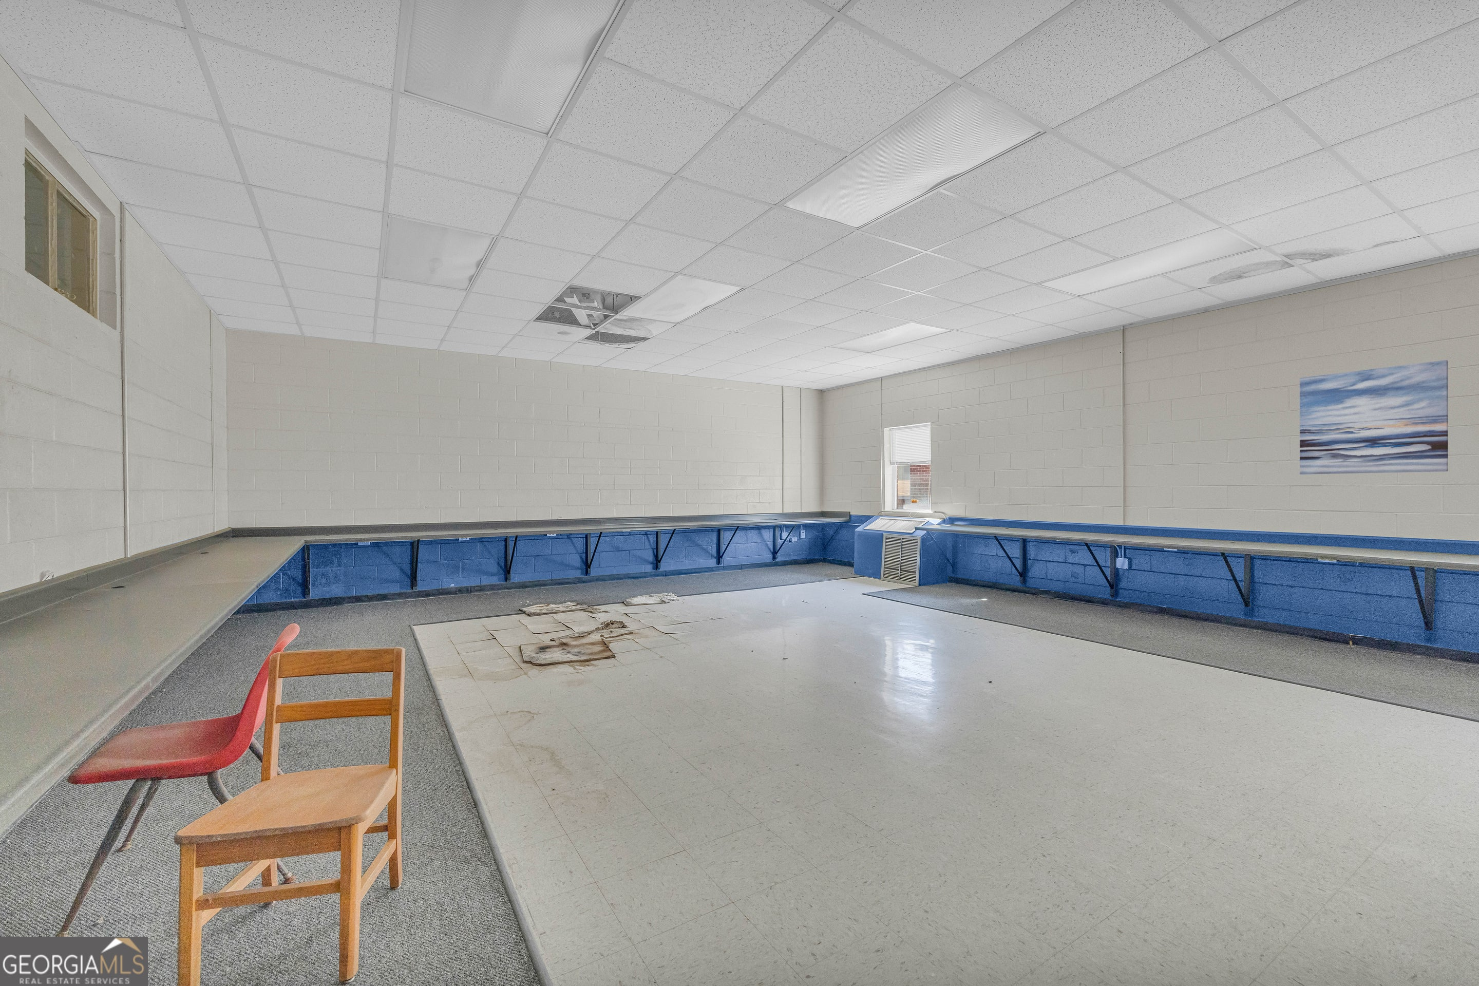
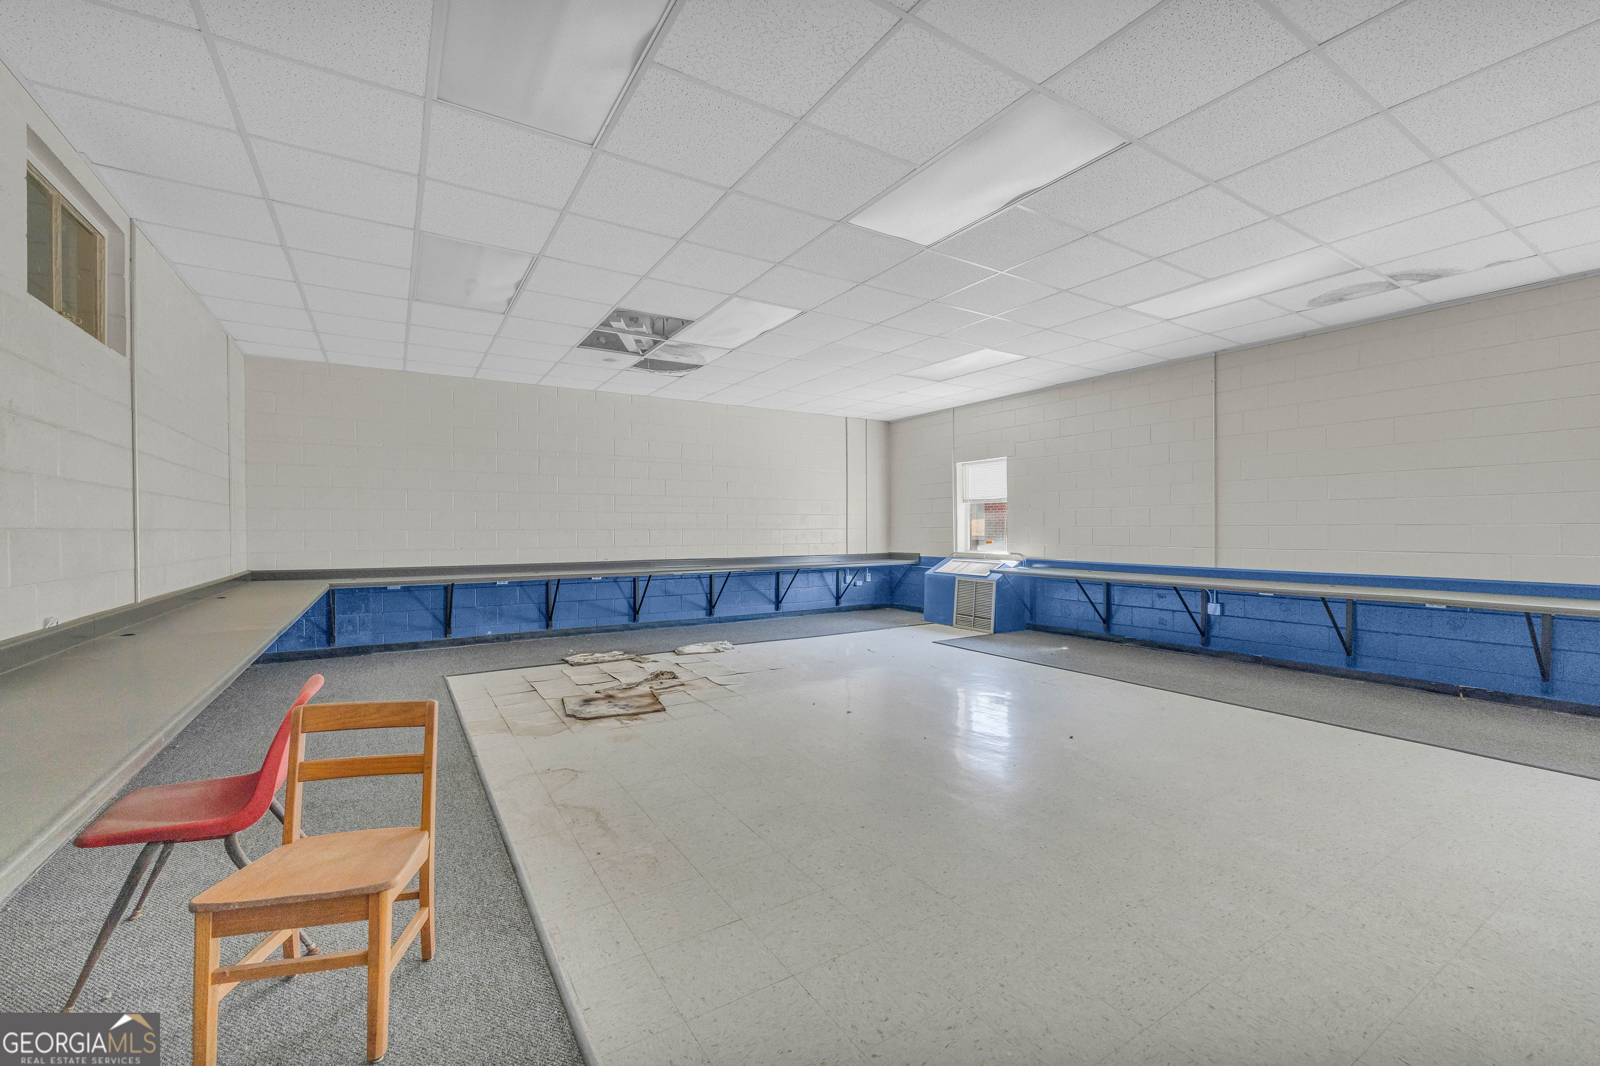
- wall art [1300,360,1448,475]
